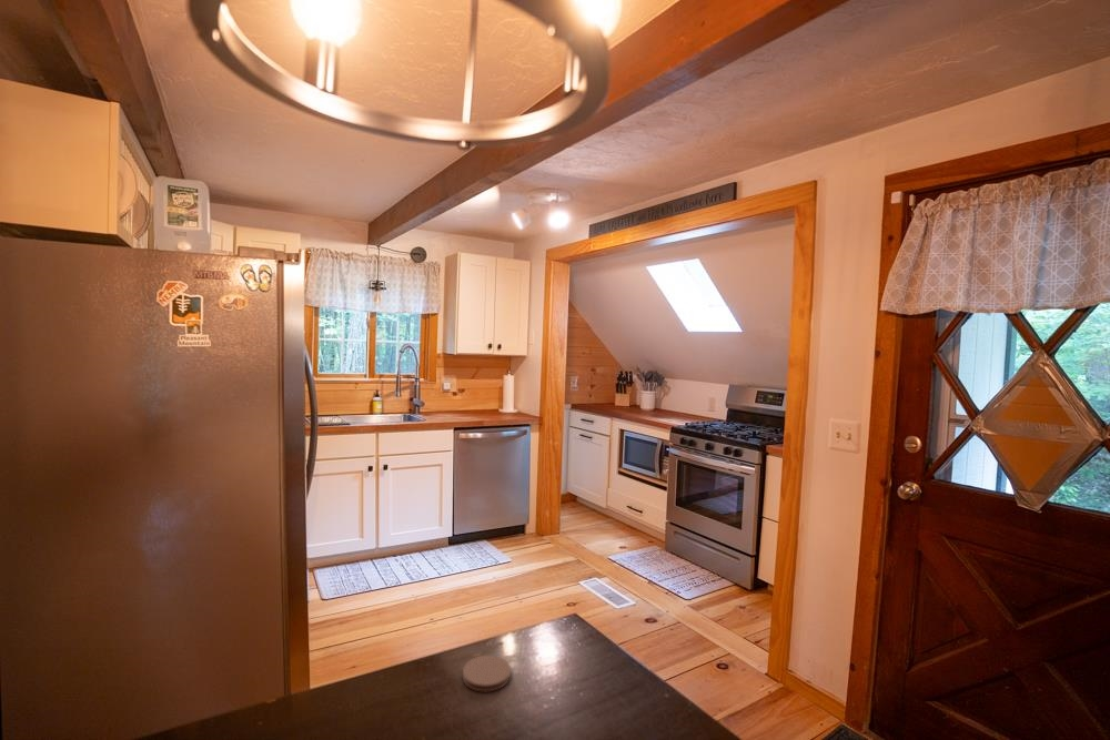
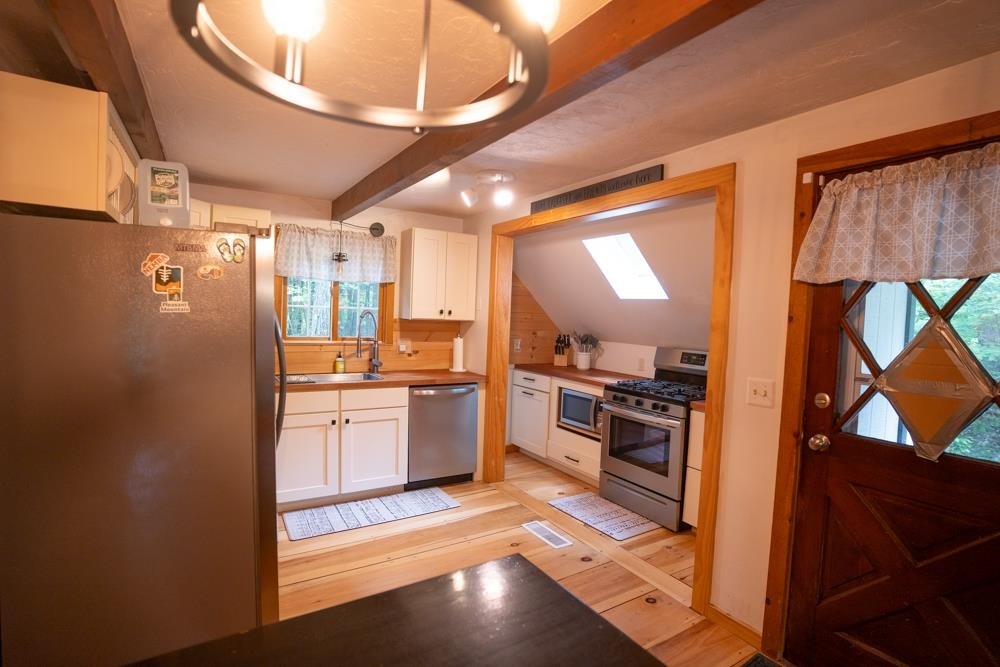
- coaster [462,655,512,693]
